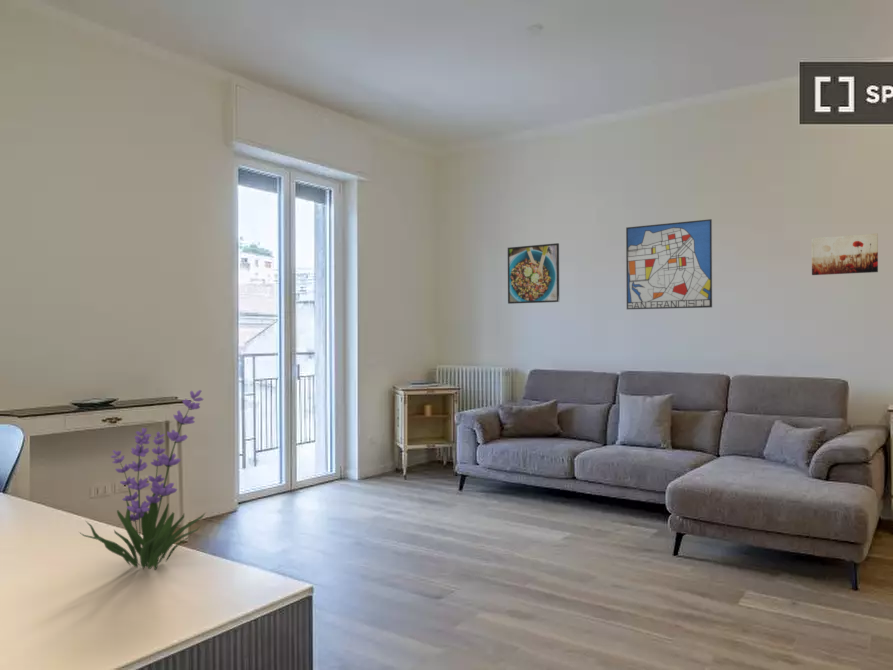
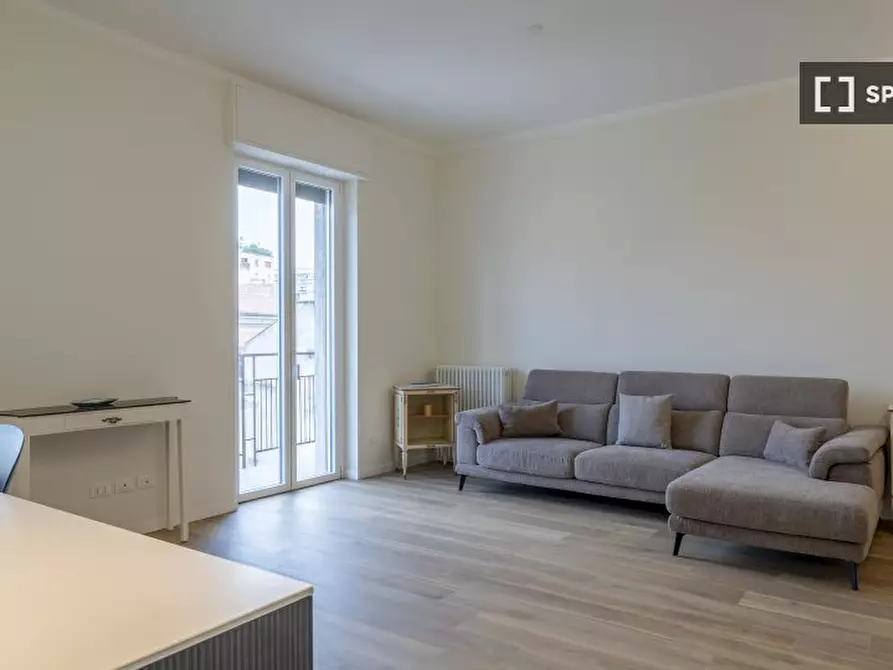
- wall art [625,218,713,310]
- plant [78,389,207,571]
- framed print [507,242,560,305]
- wall art [811,233,879,276]
